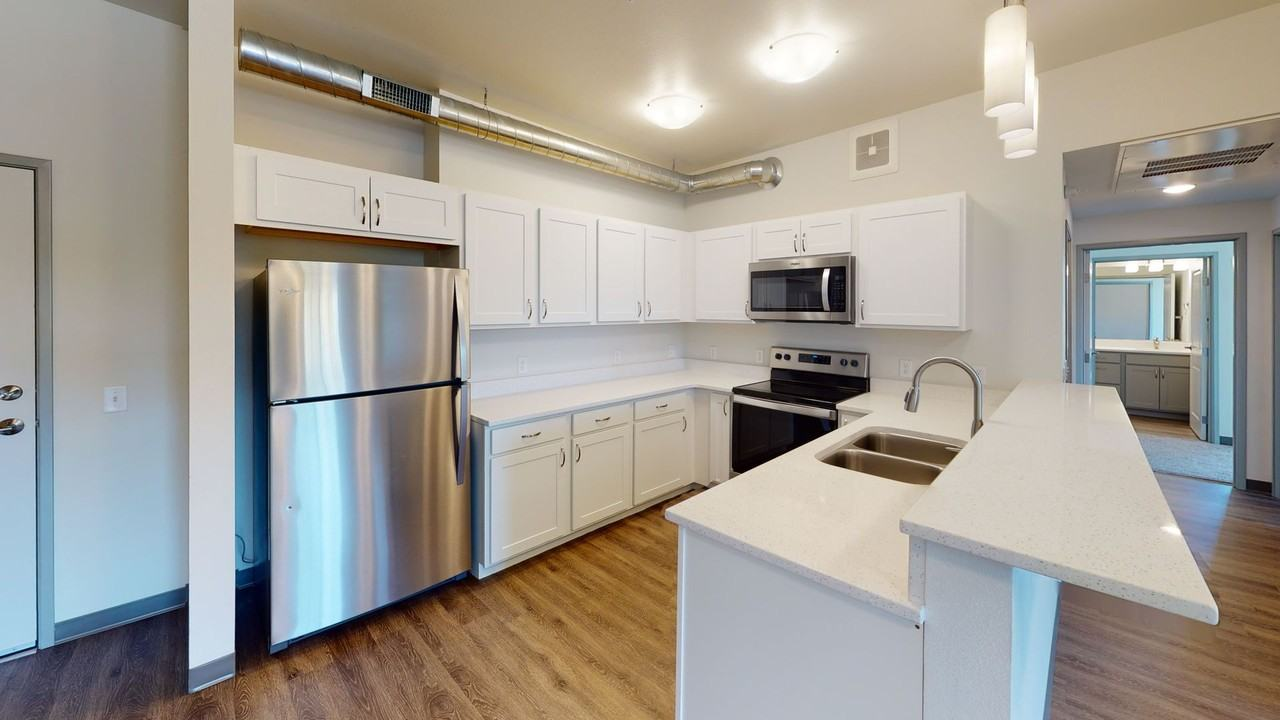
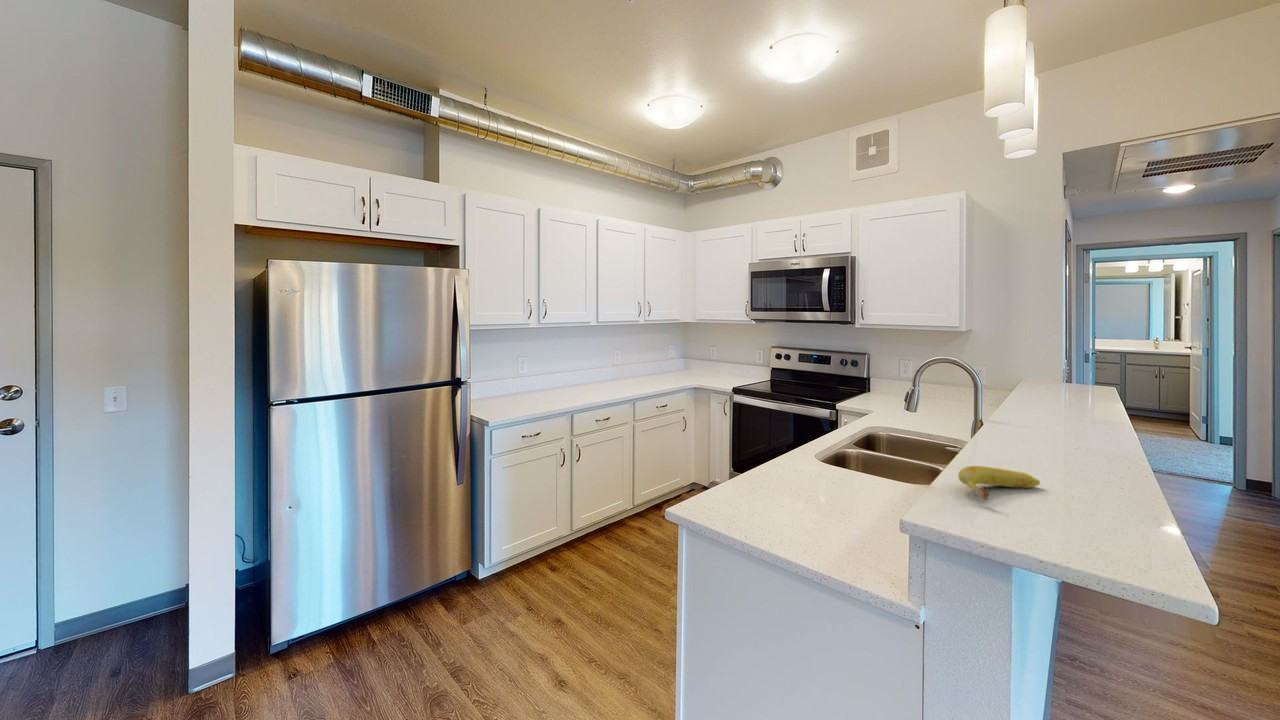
+ fruit [957,465,1041,501]
